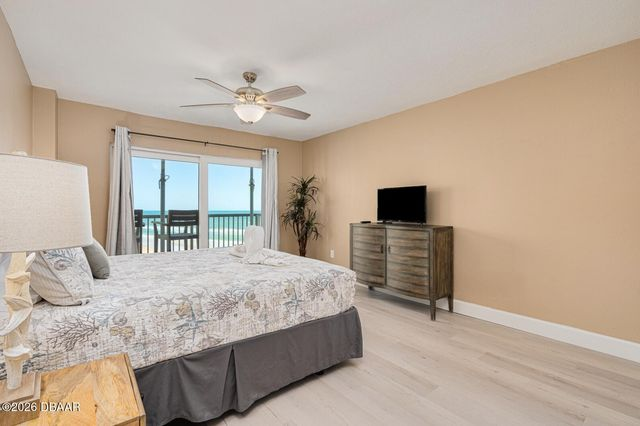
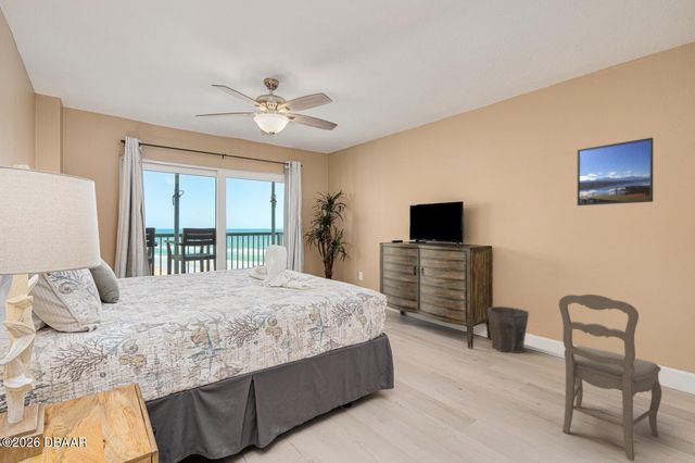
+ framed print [577,137,654,207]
+ waste bin [486,305,530,354]
+ chair [558,293,662,462]
